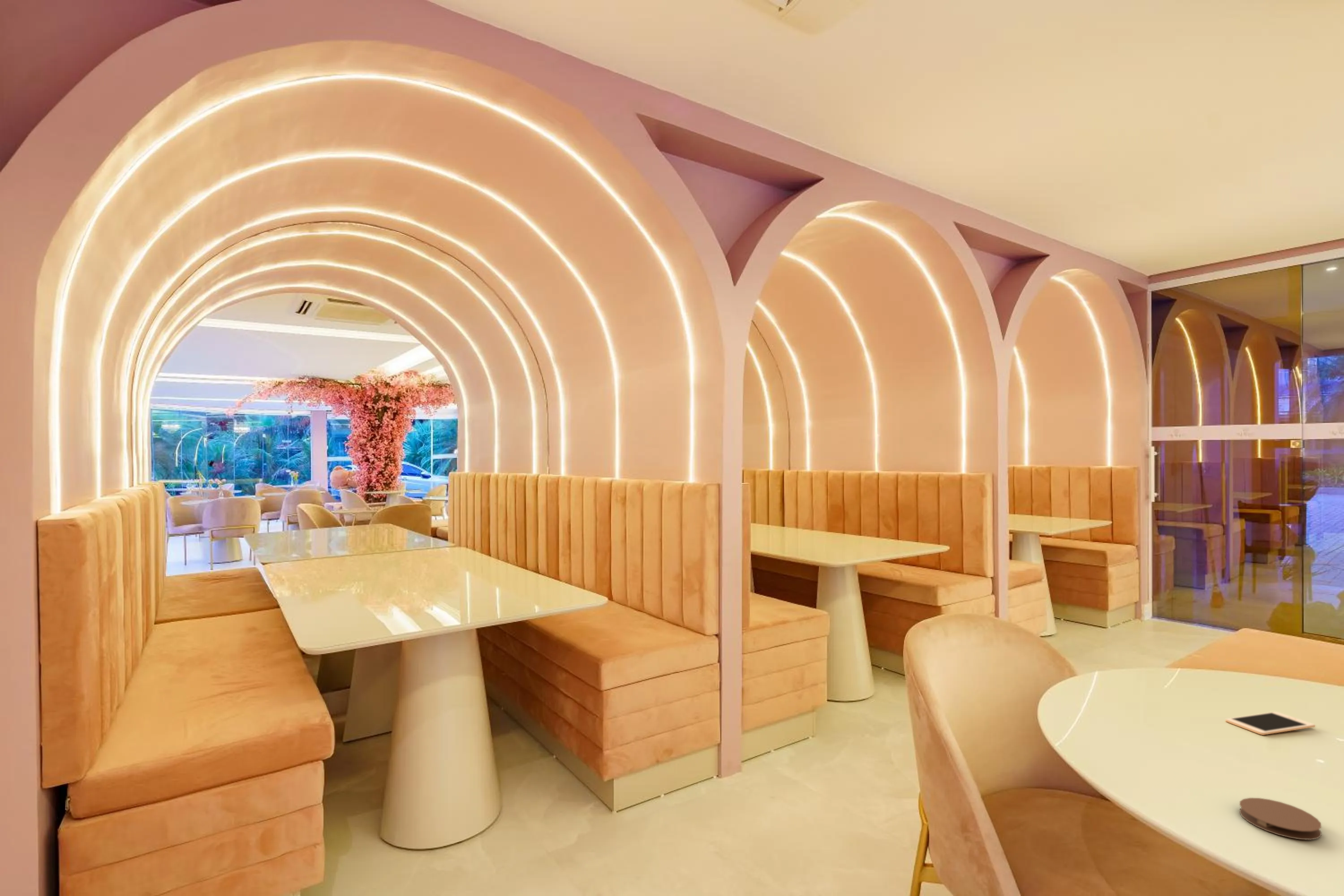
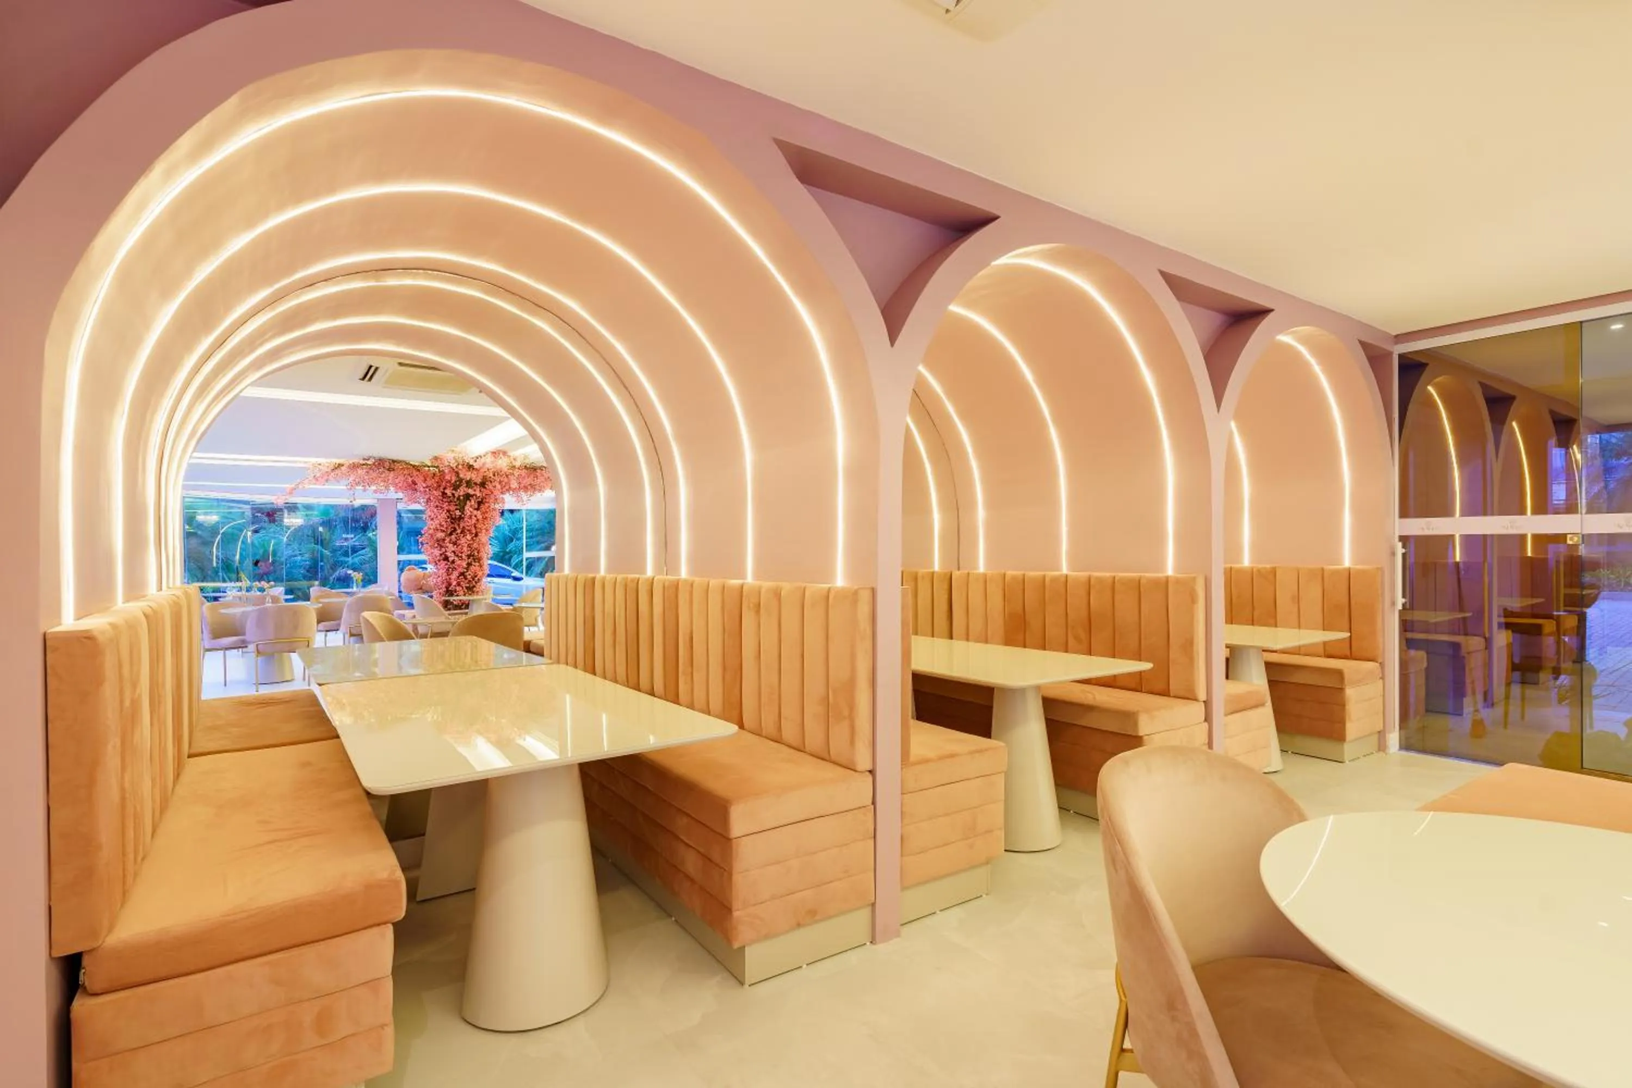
- coaster [1239,797,1322,840]
- cell phone [1225,711,1316,736]
